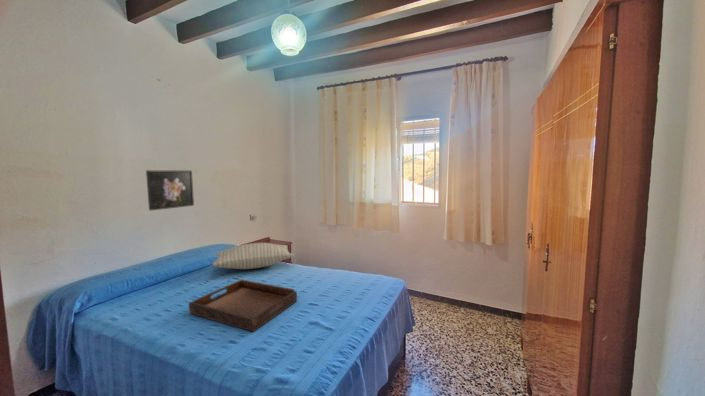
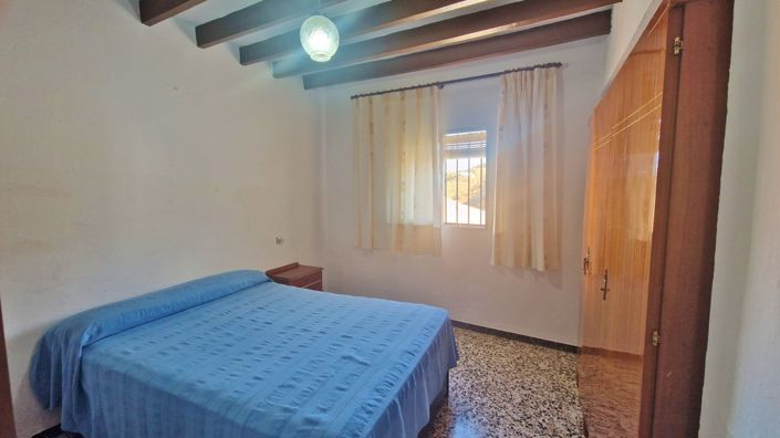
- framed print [145,169,195,212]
- serving tray [188,278,298,333]
- pillow [211,242,295,270]
